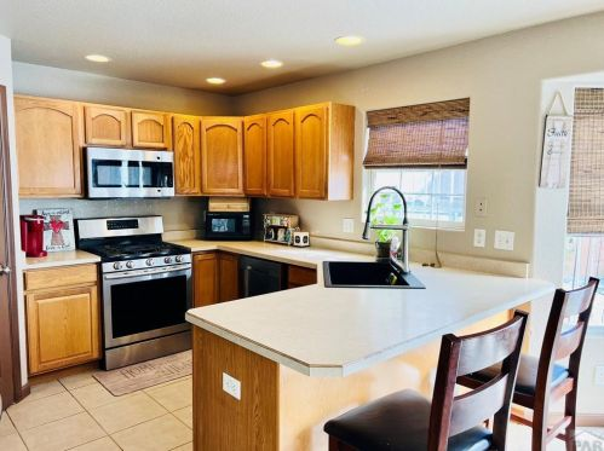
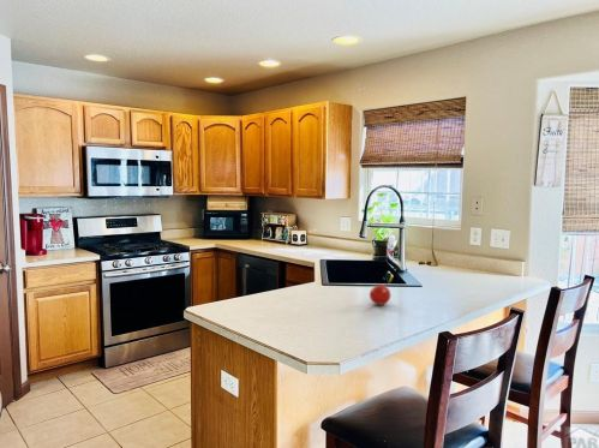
+ fruit [369,281,391,306]
